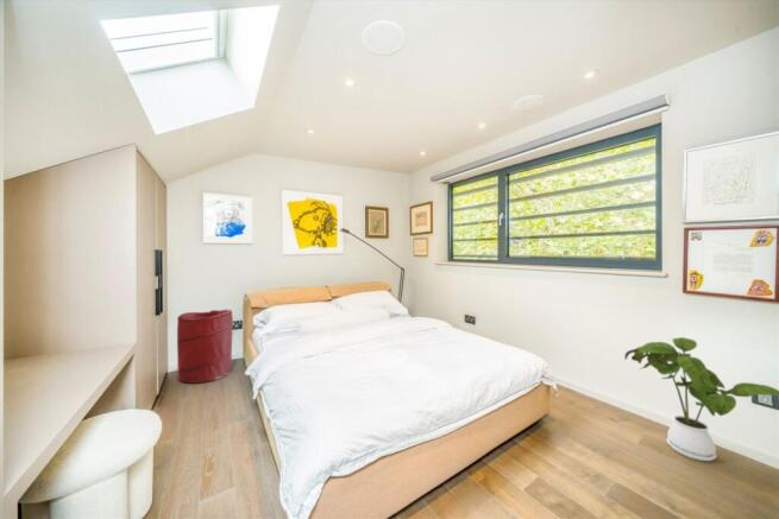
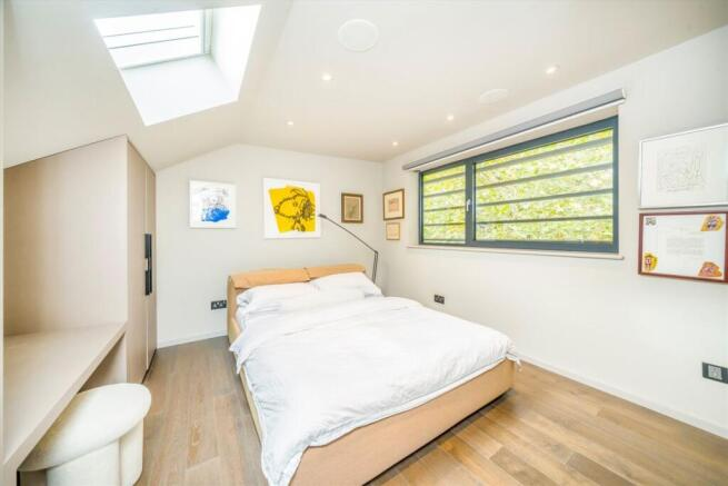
- laundry hamper [176,309,234,385]
- house plant [623,336,779,462]
